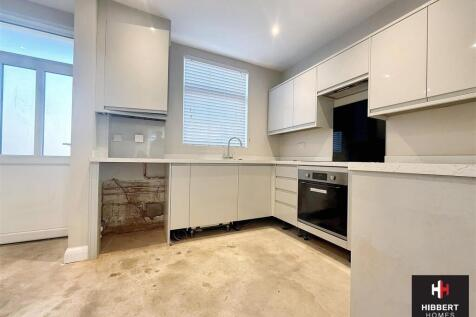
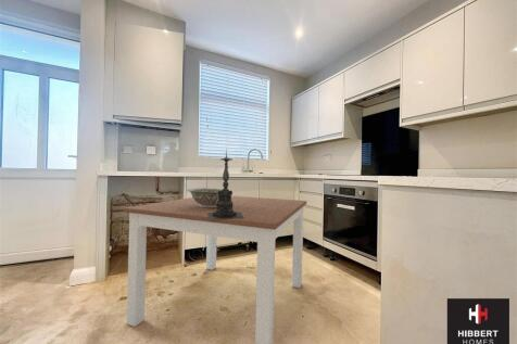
+ dining table [123,195,308,344]
+ candle holder [207,148,243,219]
+ decorative bowl [187,187,231,207]
